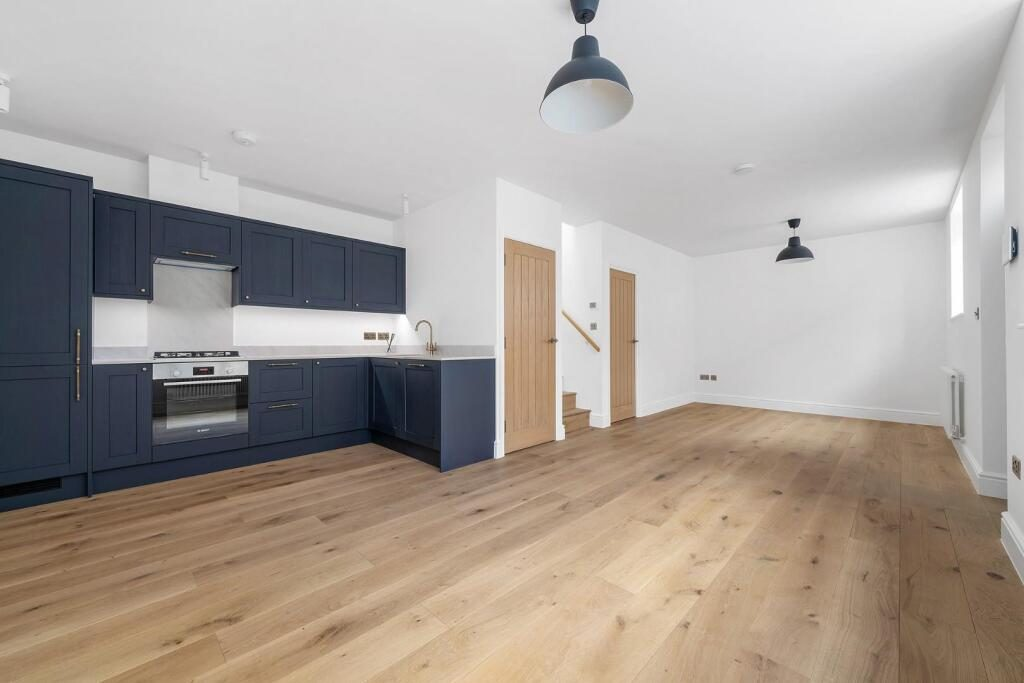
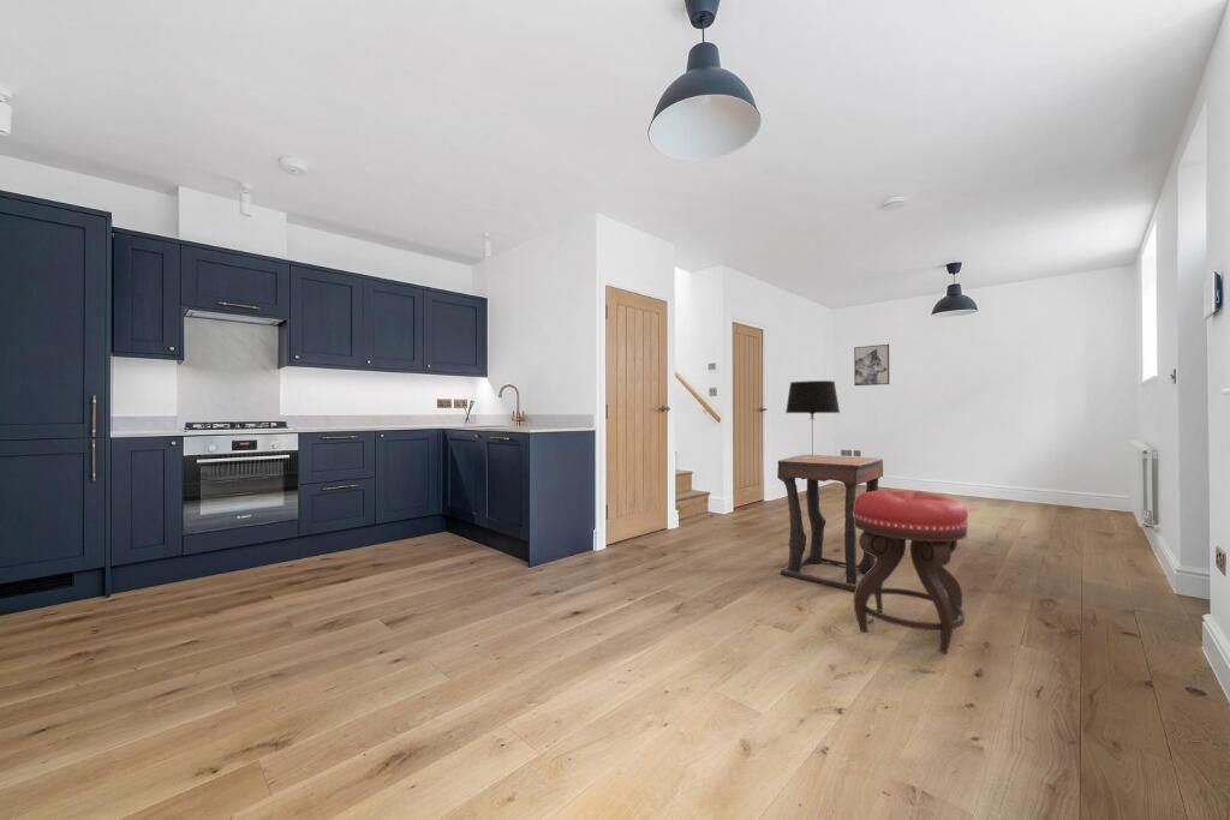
+ table lamp [784,379,841,459]
+ stool [853,489,969,654]
+ wall art [853,343,890,387]
+ side table [776,454,884,593]
